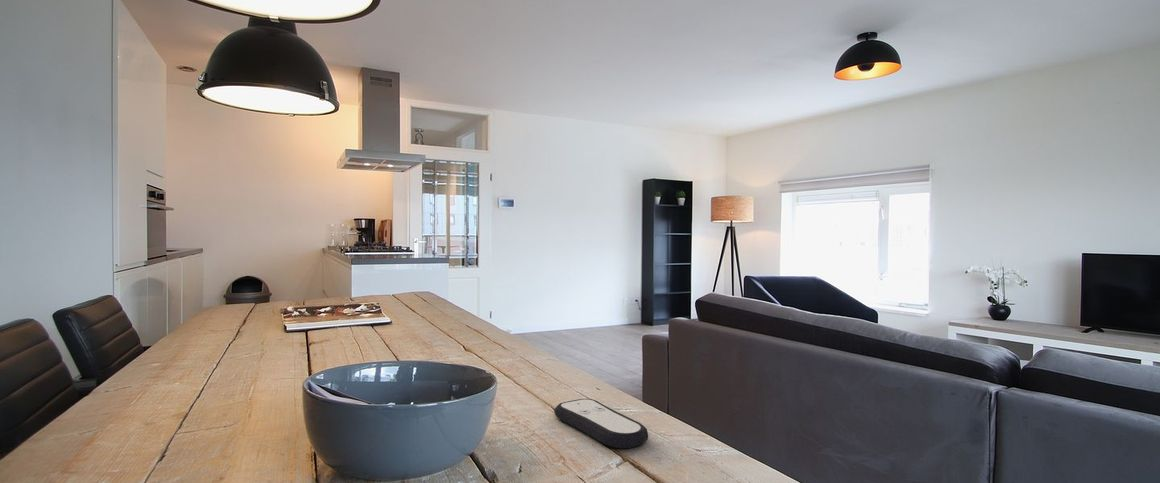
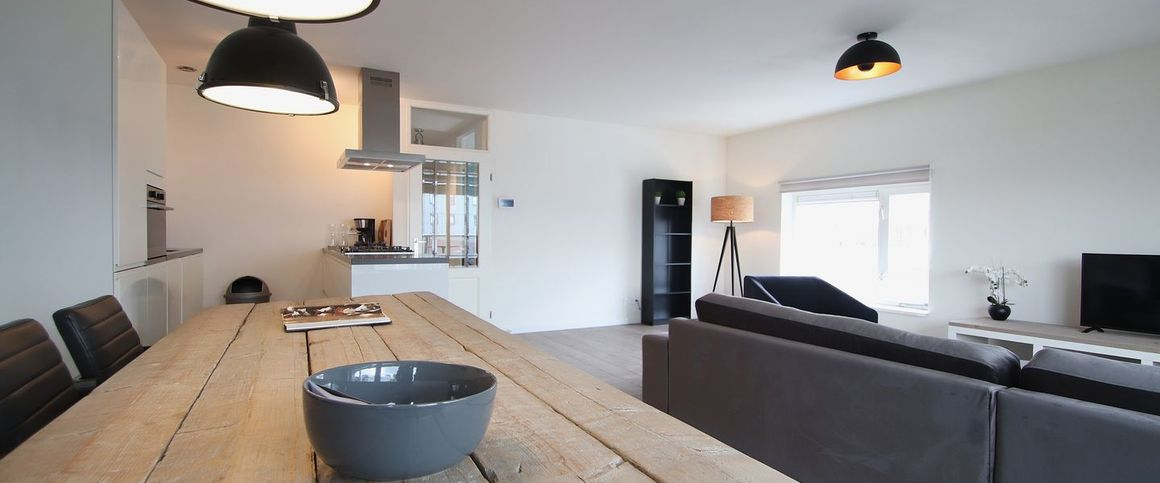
- remote control [553,398,649,450]
